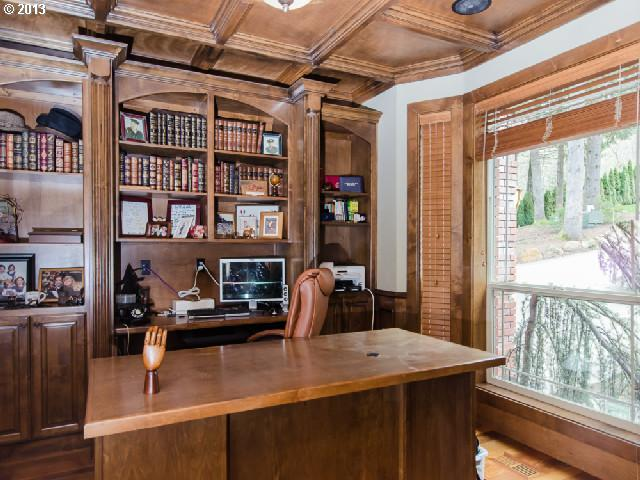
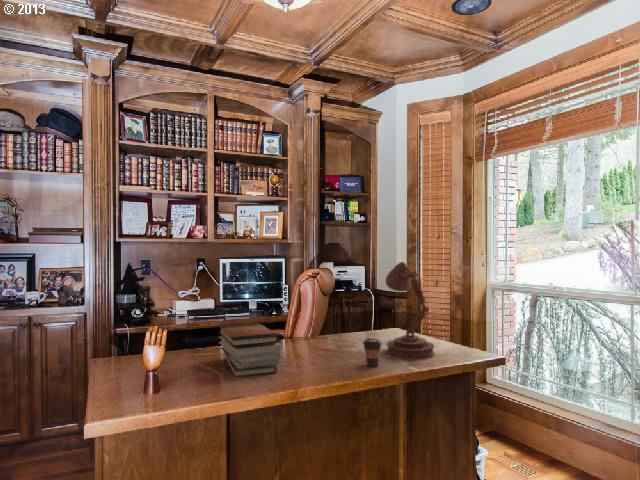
+ desk lamp [385,261,436,360]
+ coffee cup [362,337,383,368]
+ book stack [217,322,282,378]
